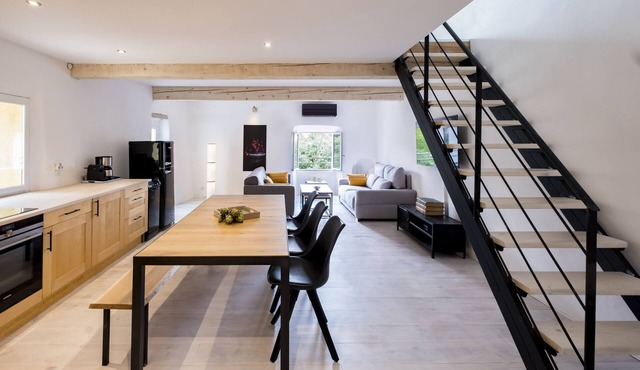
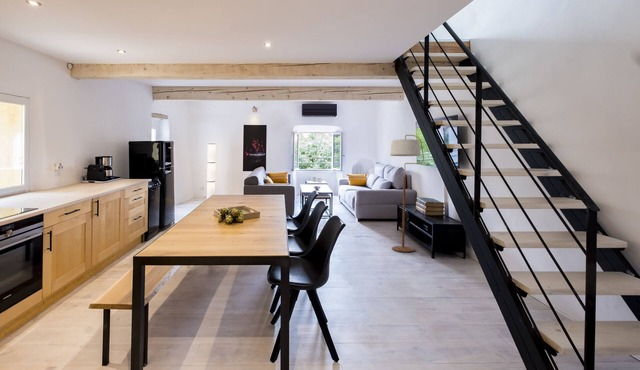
+ floor lamp [389,134,425,253]
